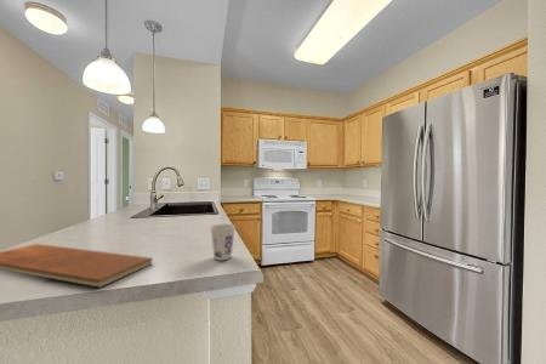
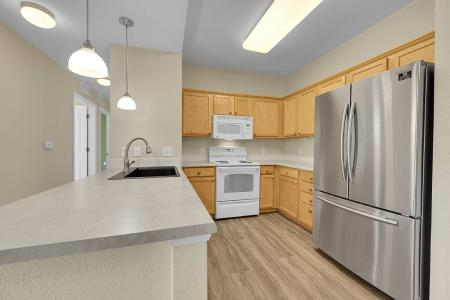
- chopping board [0,243,154,289]
- cup [209,223,237,261]
